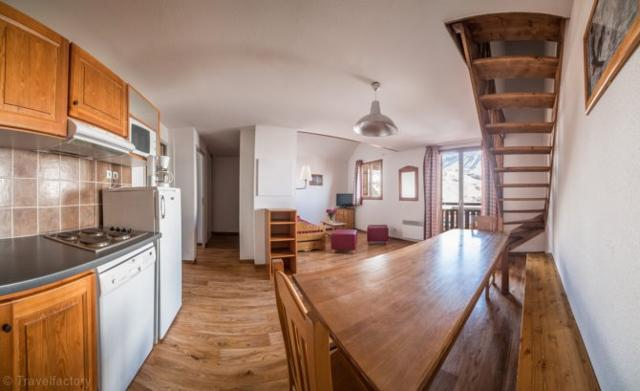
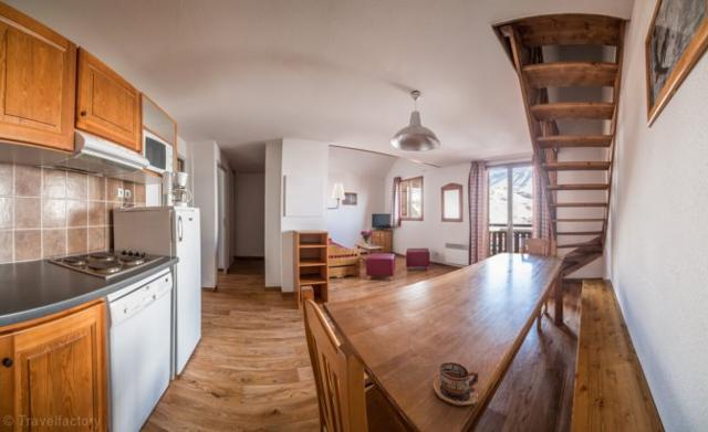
+ cup [433,361,479,408]
